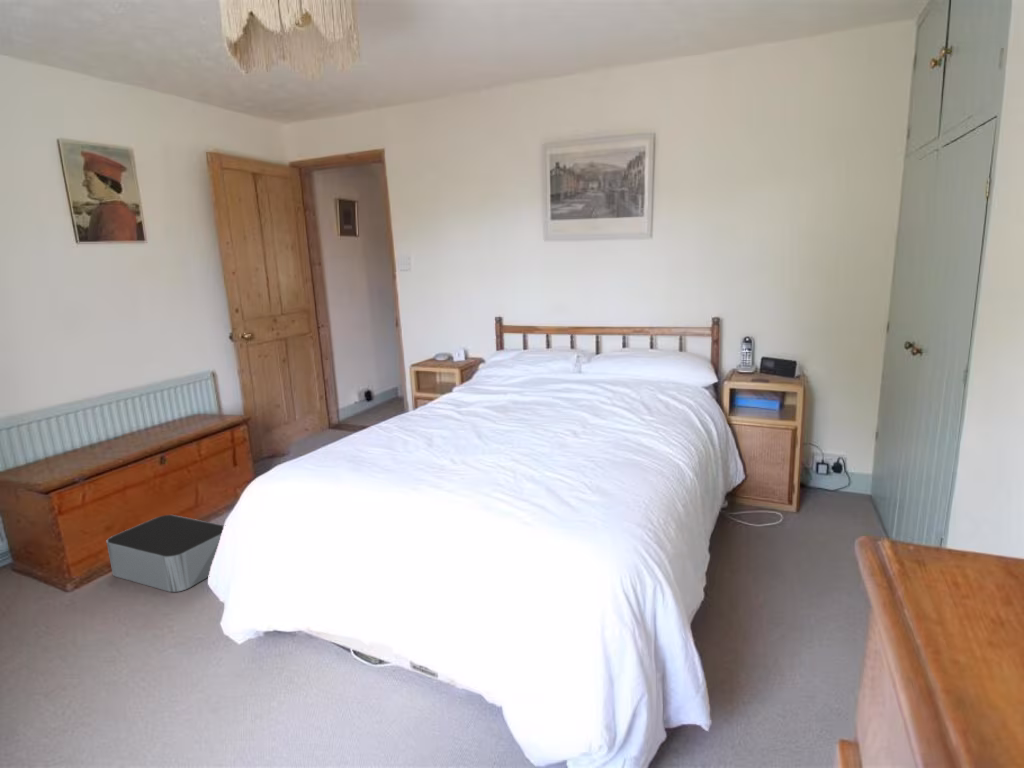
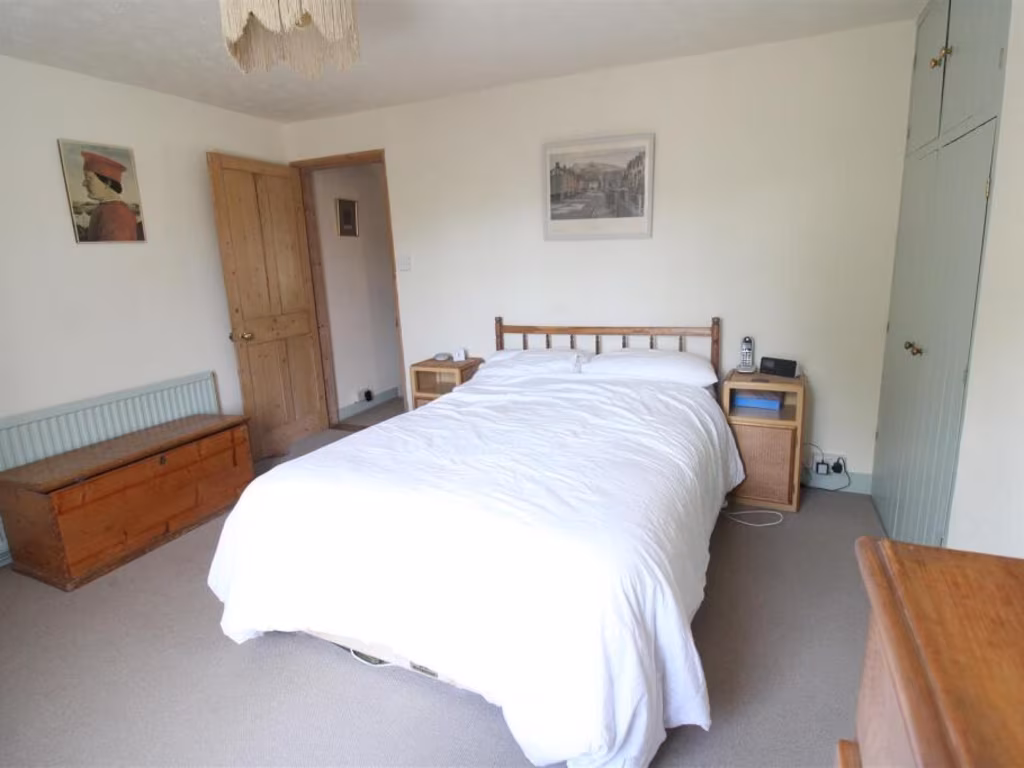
- storage bin [105,514,225,593]
